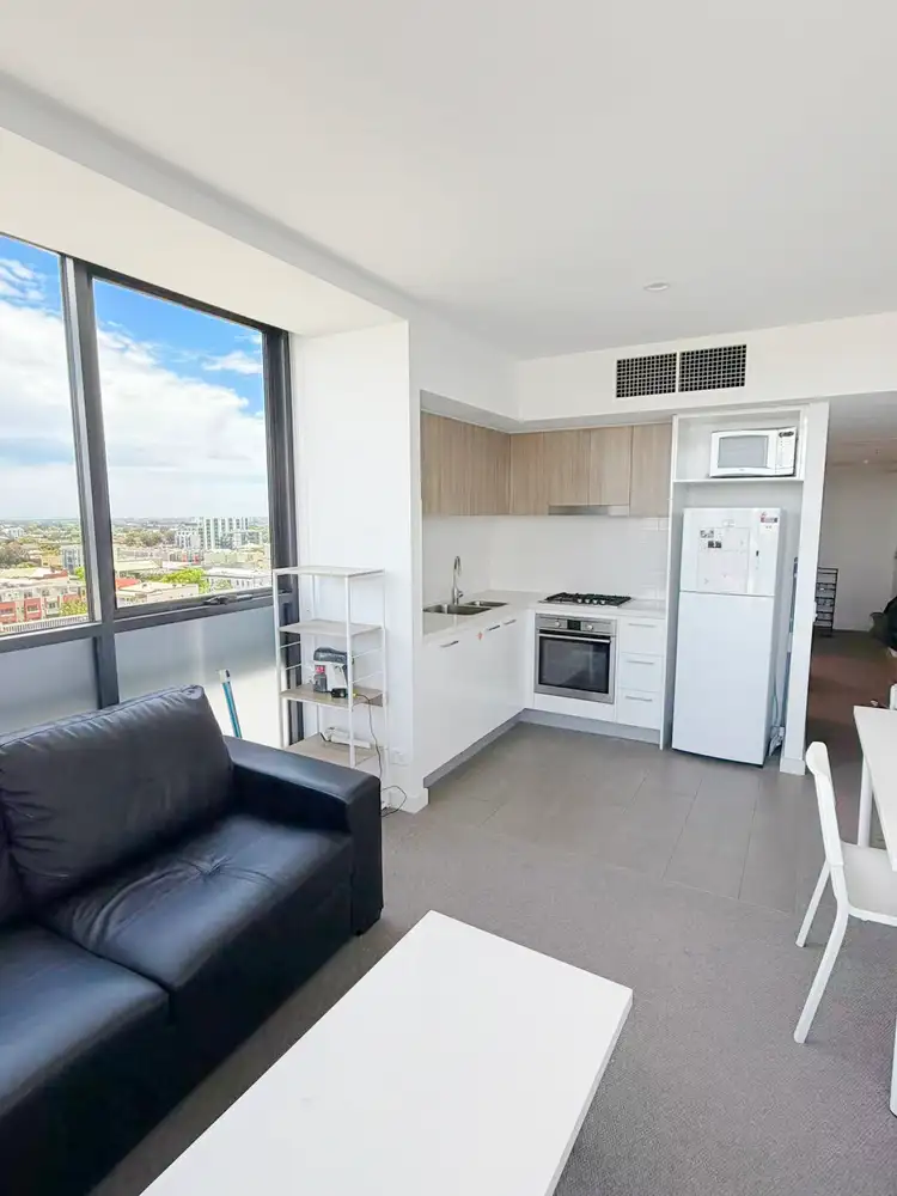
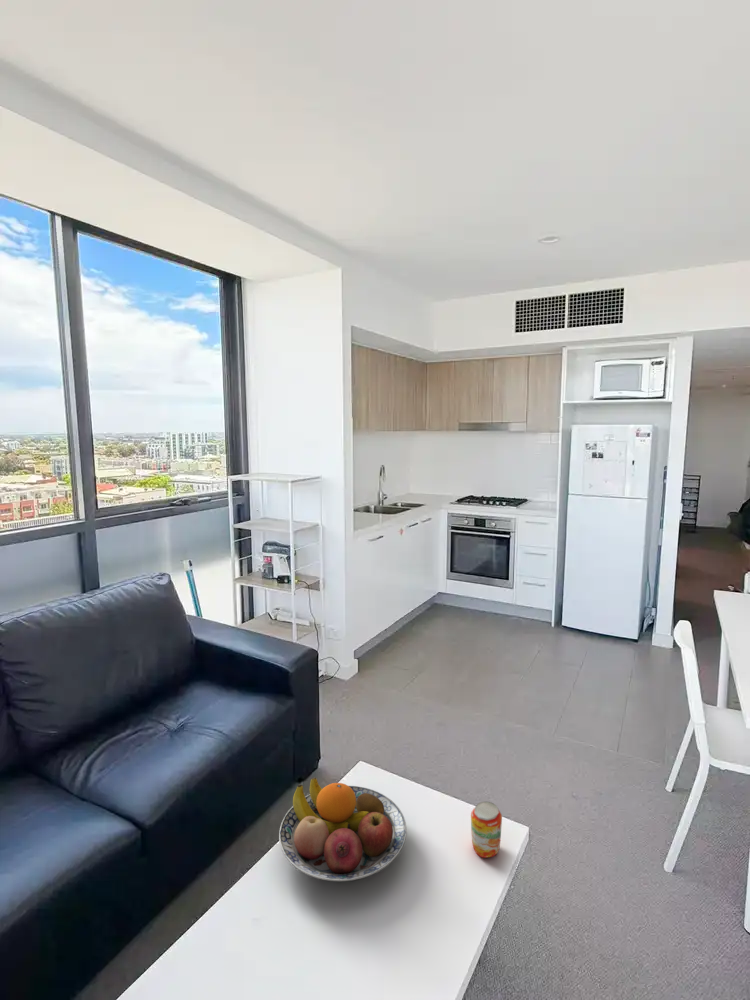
+ beverage can [470,801,503,859]
+ fruit bowl [278,777,407,882]
